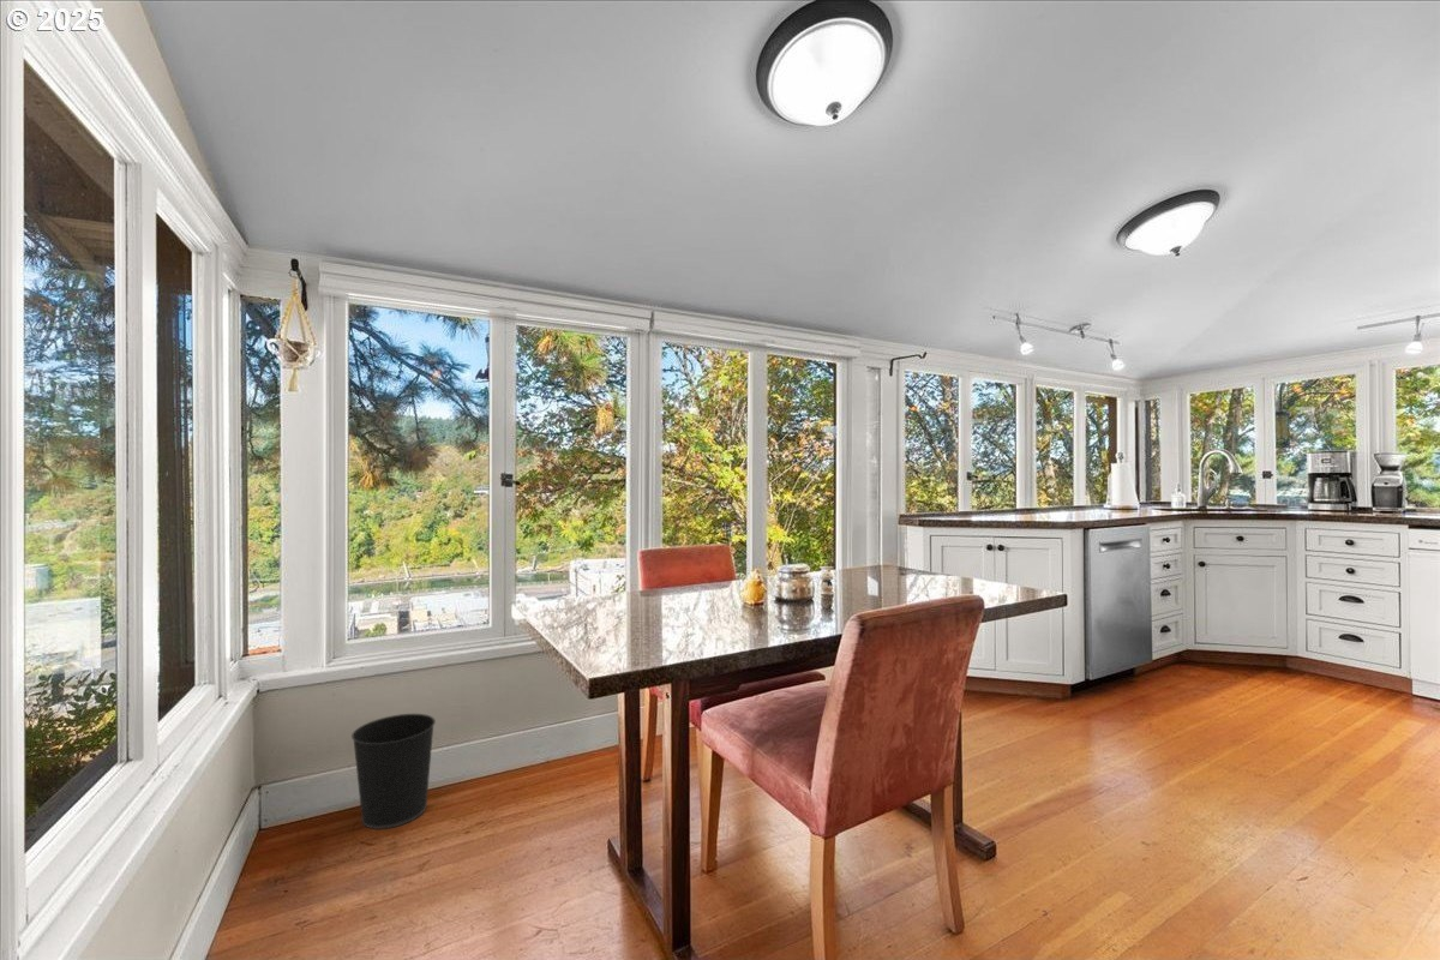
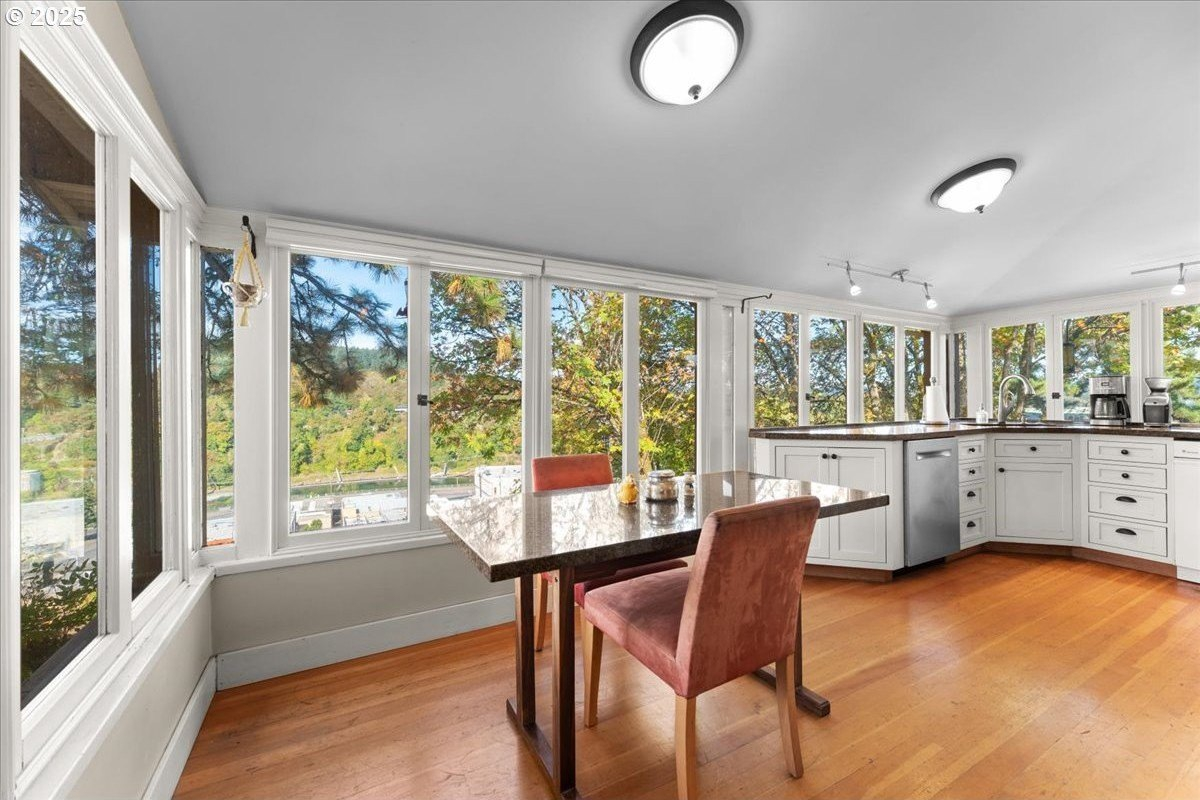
- wastebasket [350,713,437,830]
